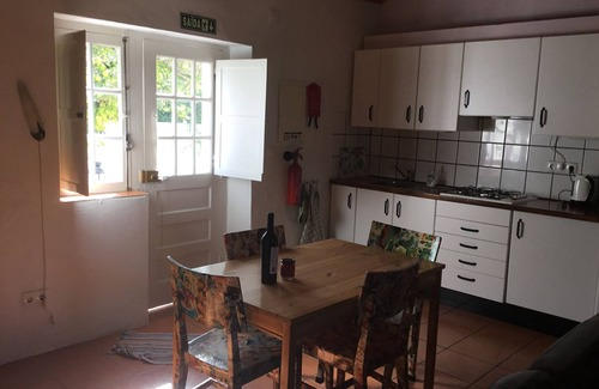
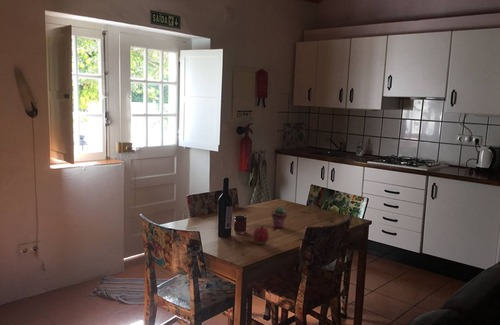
+ apple [252,224,270,246]
+ potted succulent [270,206,288,229]
